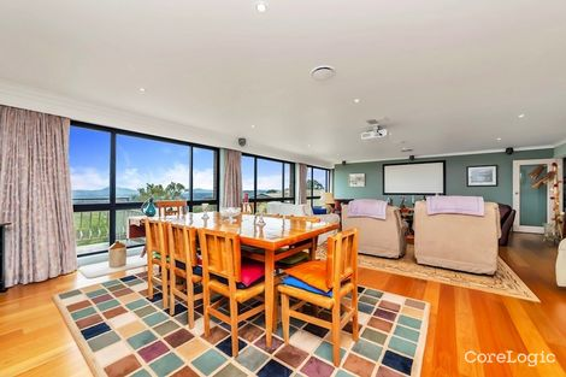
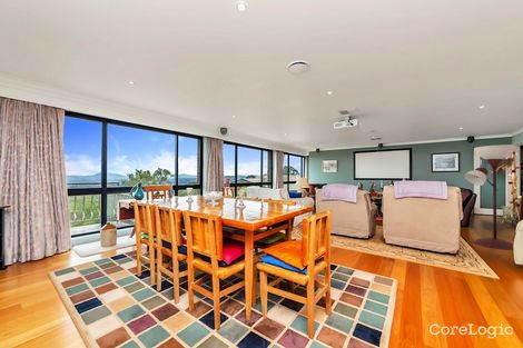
+ floor lamp [463,143,516,251]
